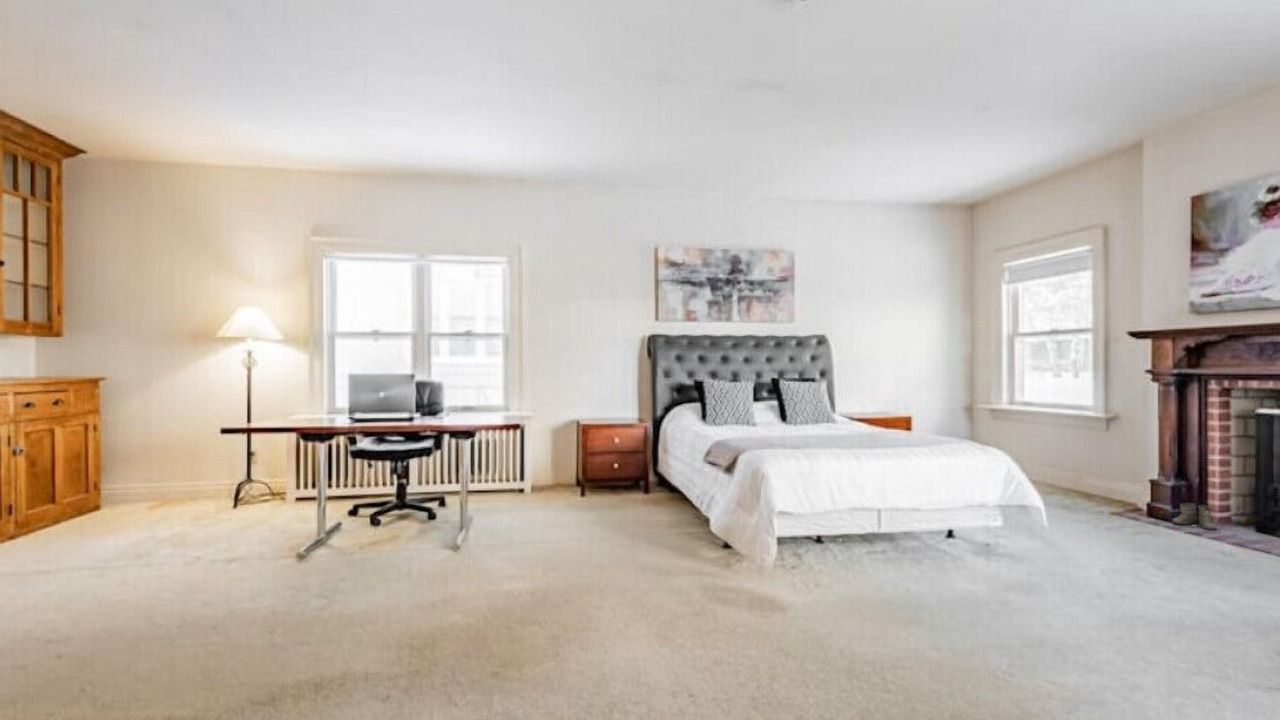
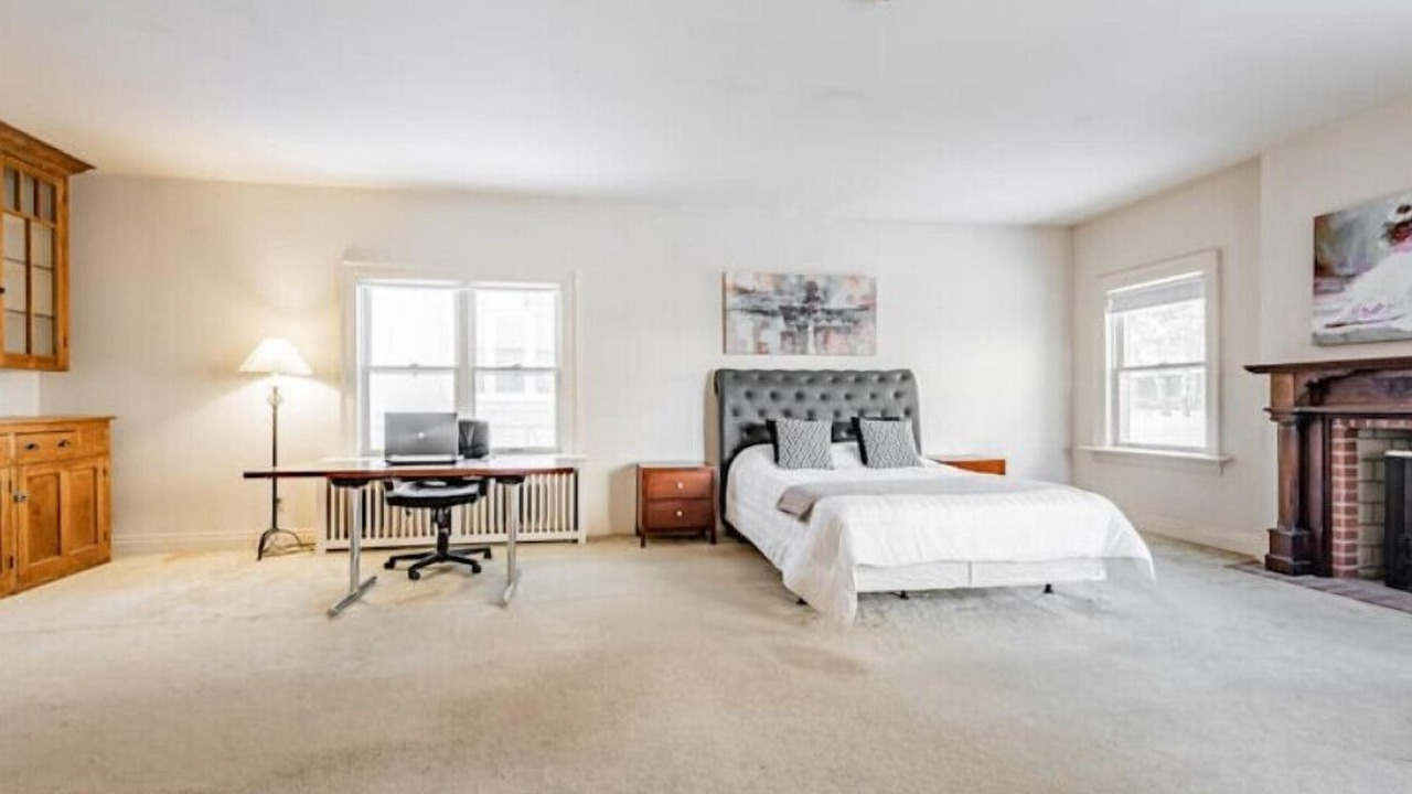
- boots [1171,502,1220,531]
